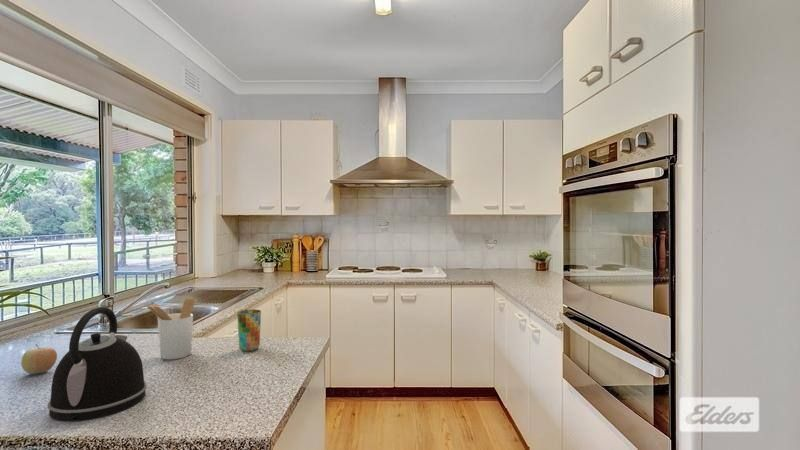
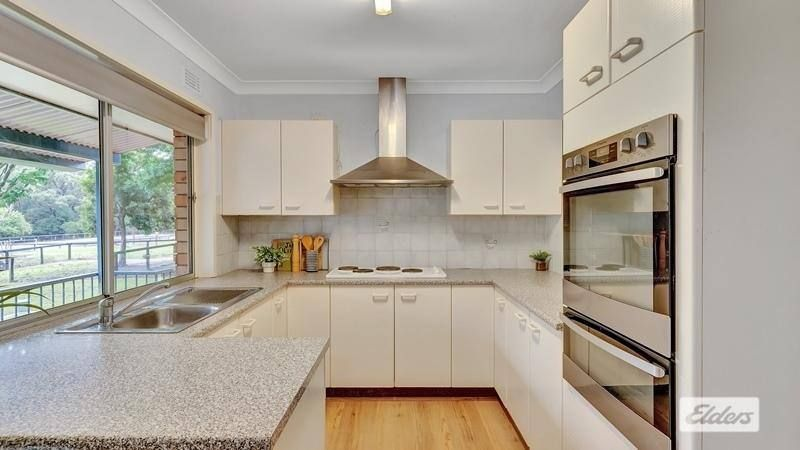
- cup [236,309,262,352]
- utensil holder [144,298,196,360]
- fruit [20,343,58,375]
- kettle [46,306,148,422]
